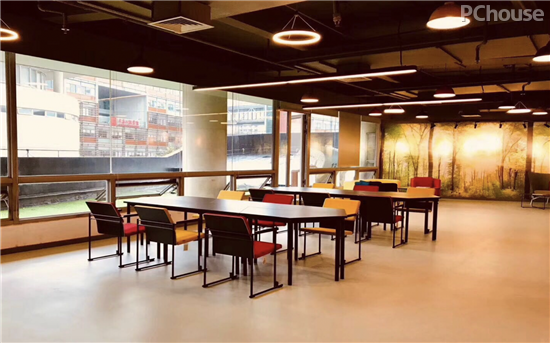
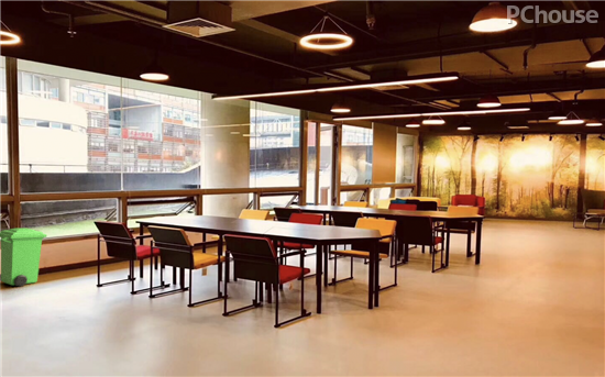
+ wheelie bin [0,228,47,288]
